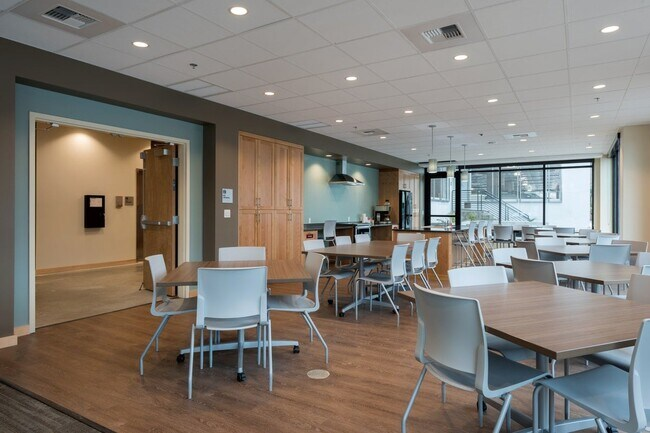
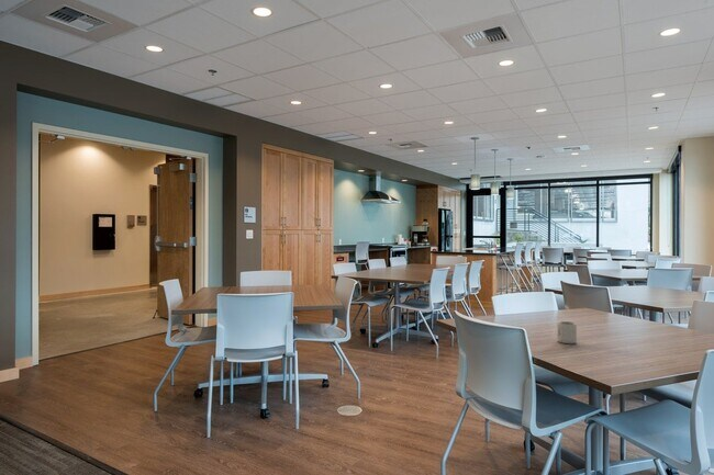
+ cup [557,320,578,344]
